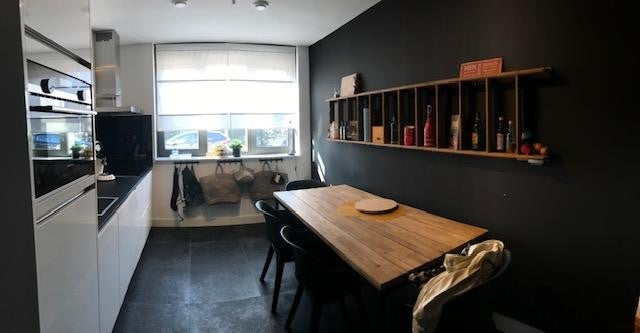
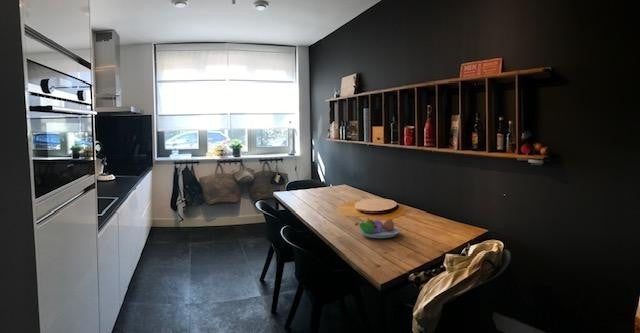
+ fruit bowl [354,216,401,239]
